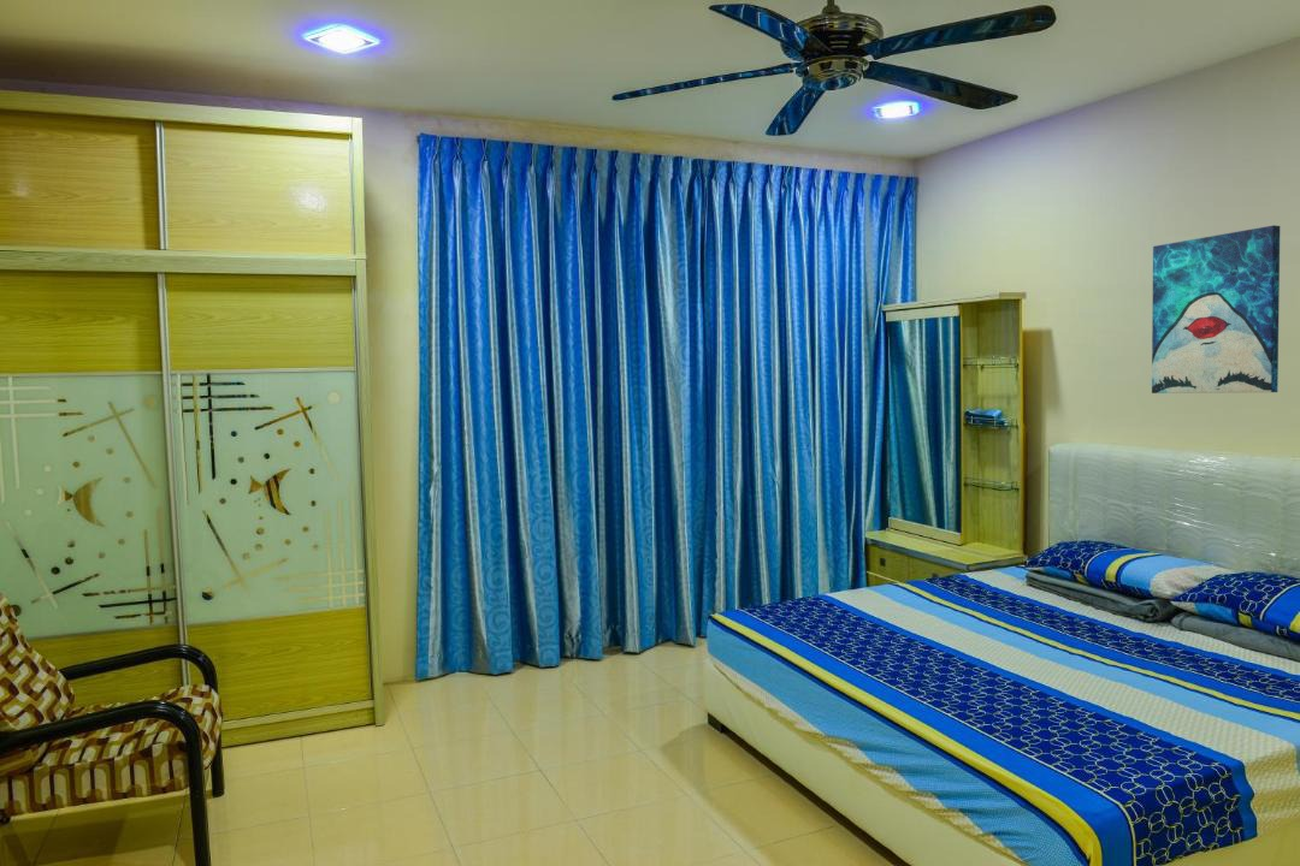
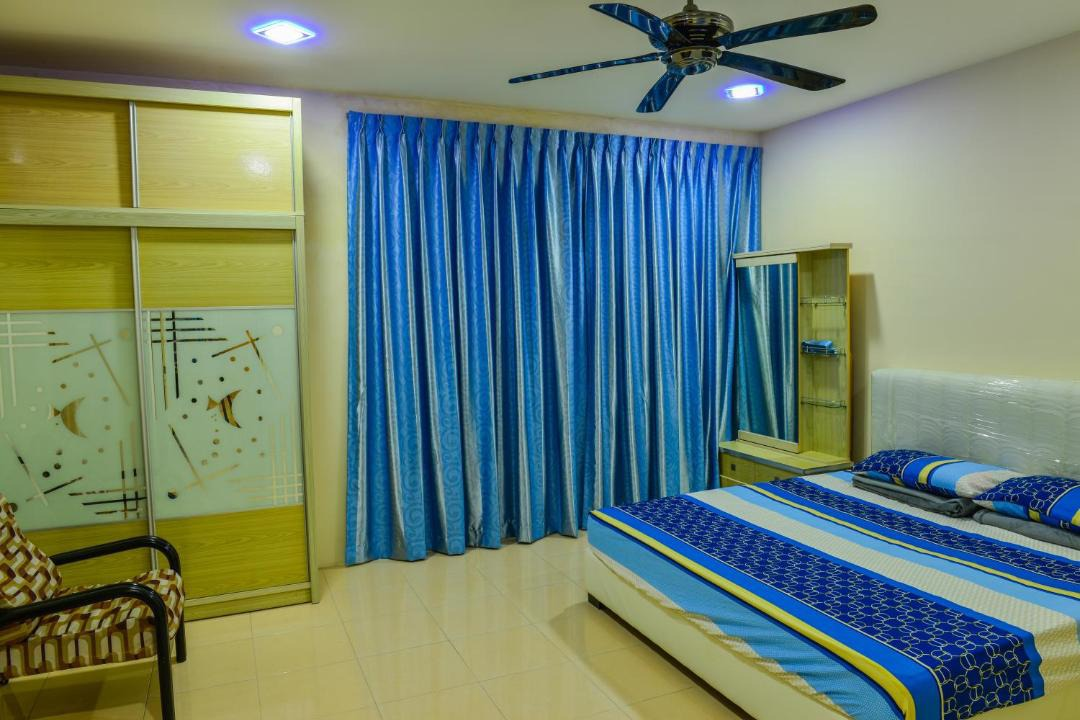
- wall art [1151,224,1281,395]
